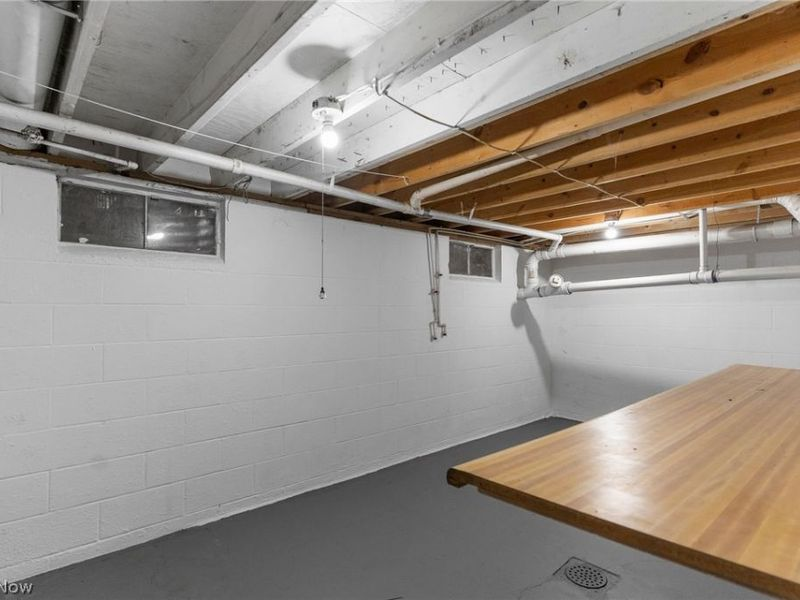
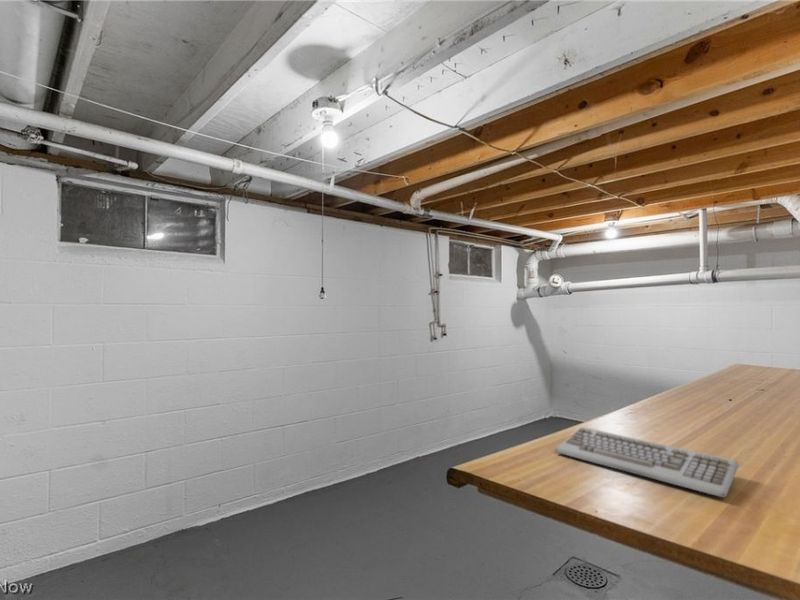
+ keyboard [554,426,740,498]
